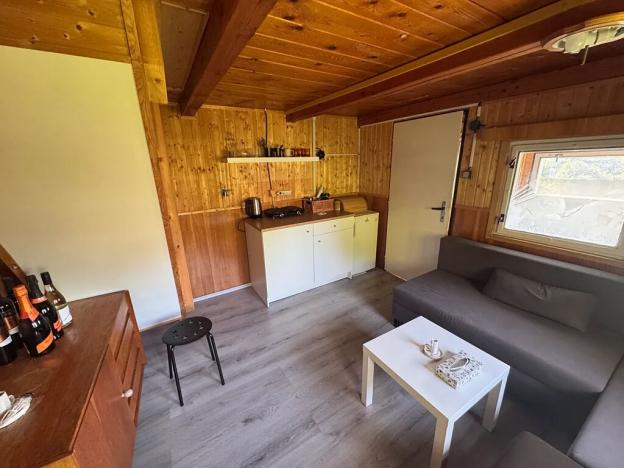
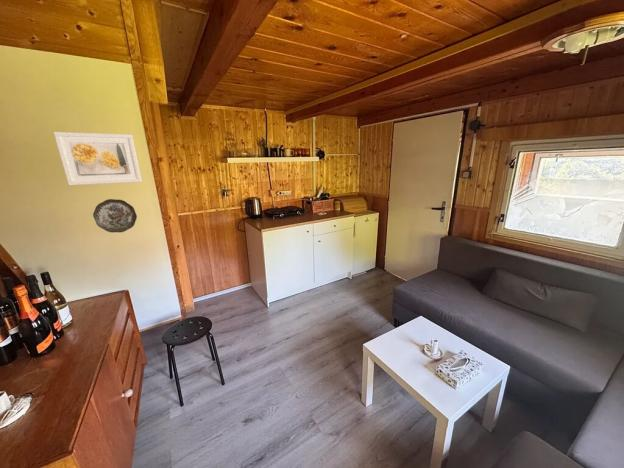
+ decorative plate [92,198,138,233]
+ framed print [52,131,143,186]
